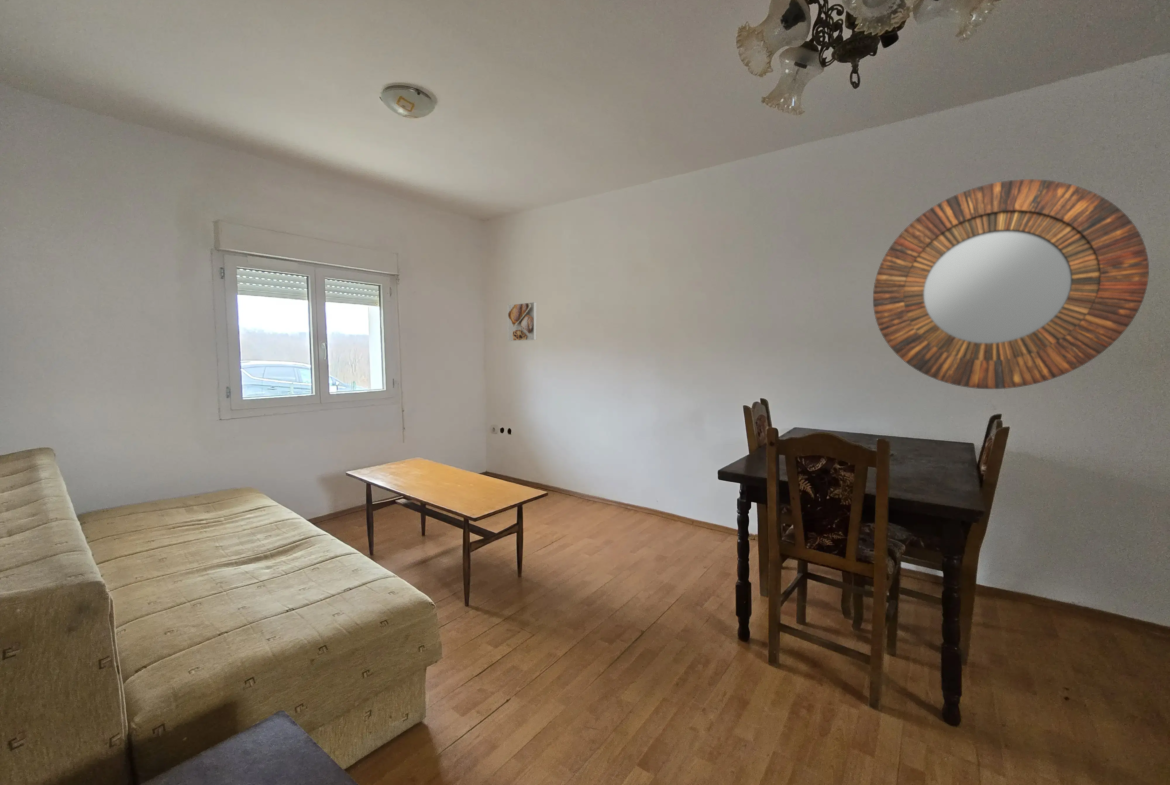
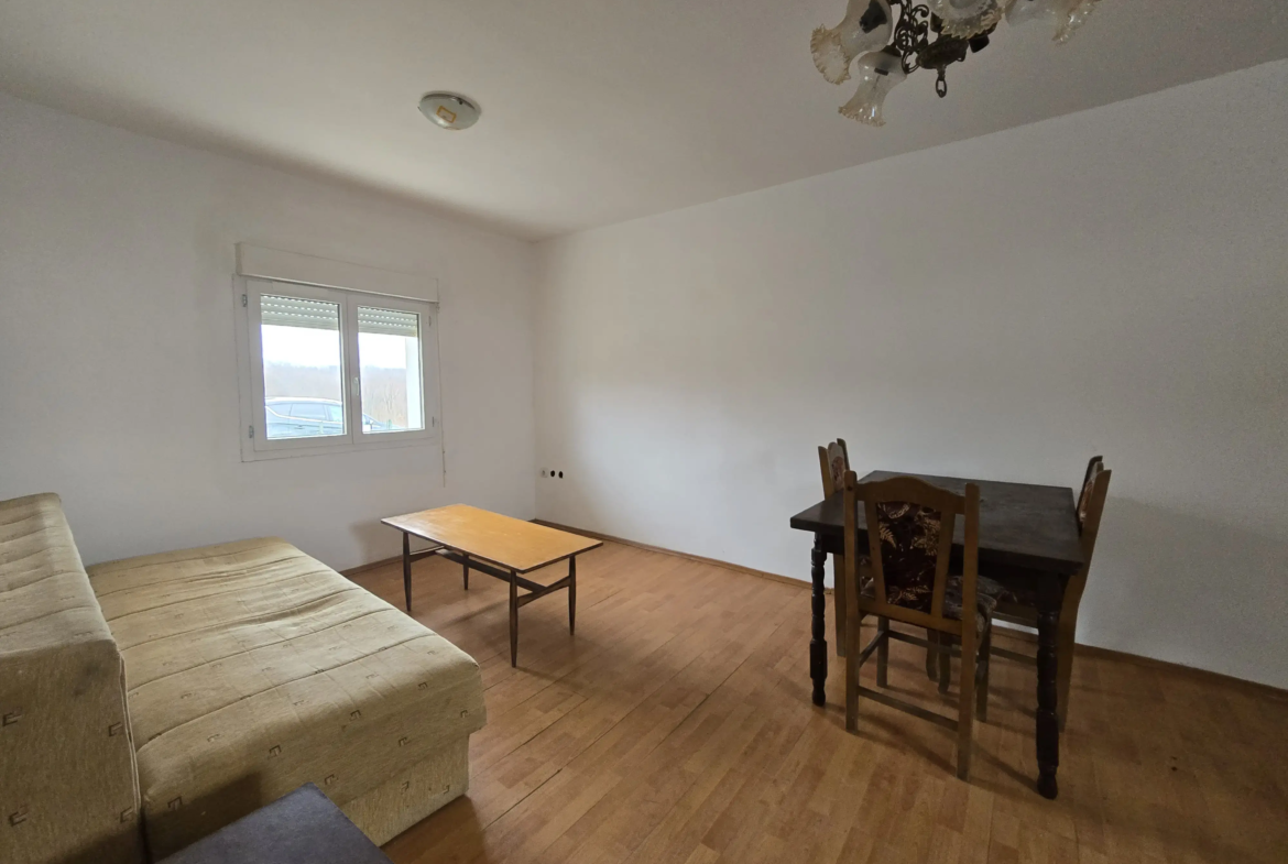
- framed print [507,301,537,342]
- home mirror [872,178,1150,390]
